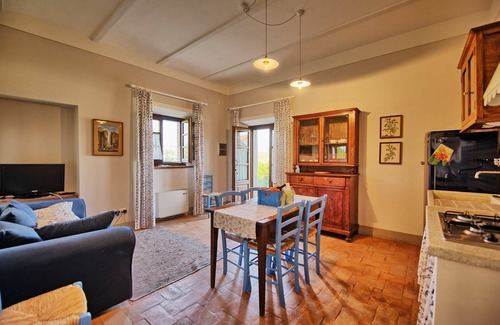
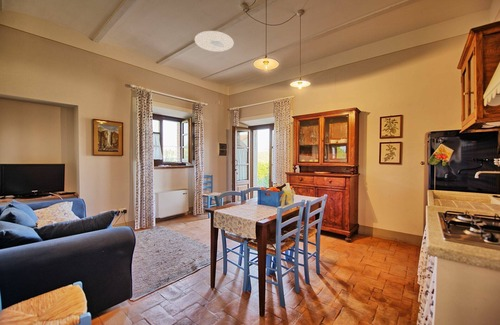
+ ceiling light [194,30,235,53]
